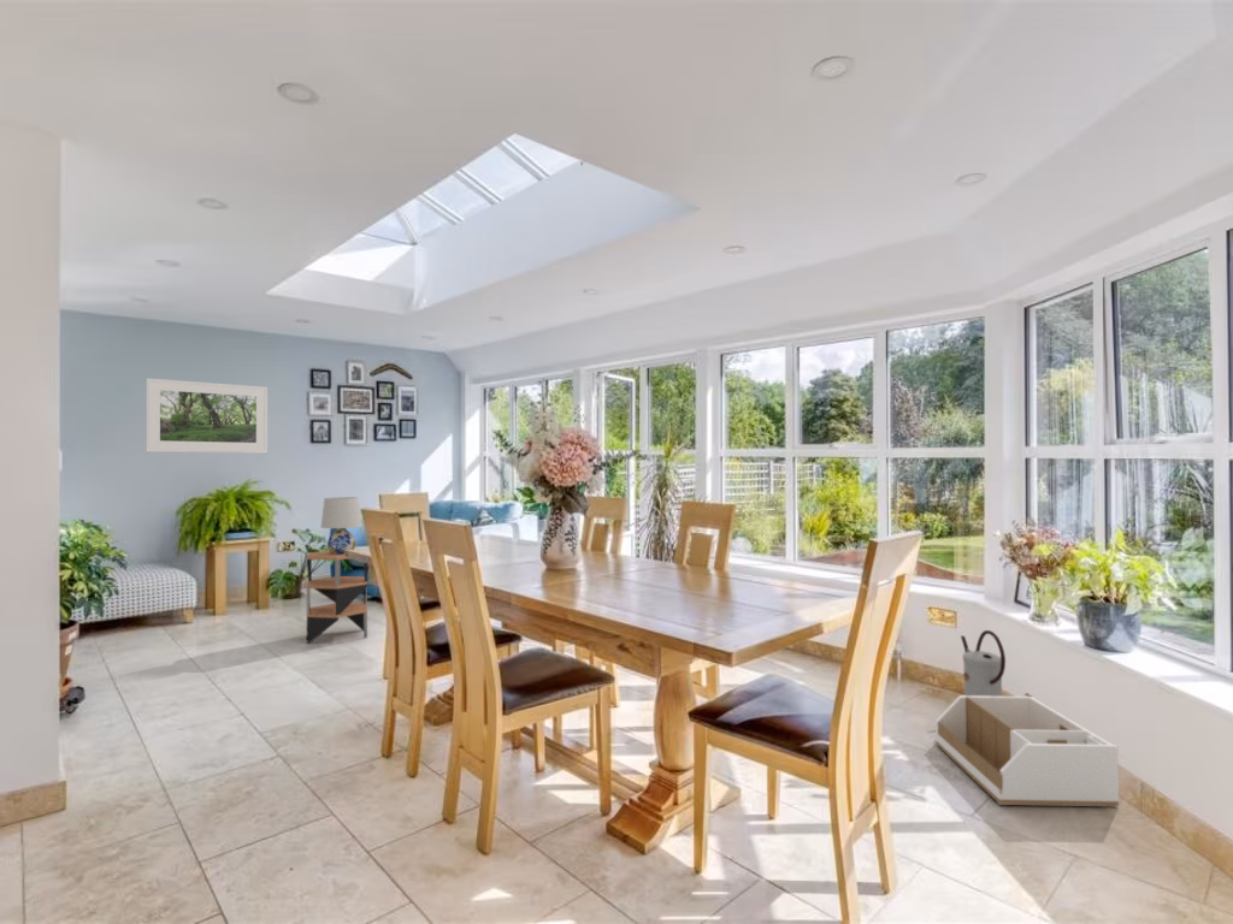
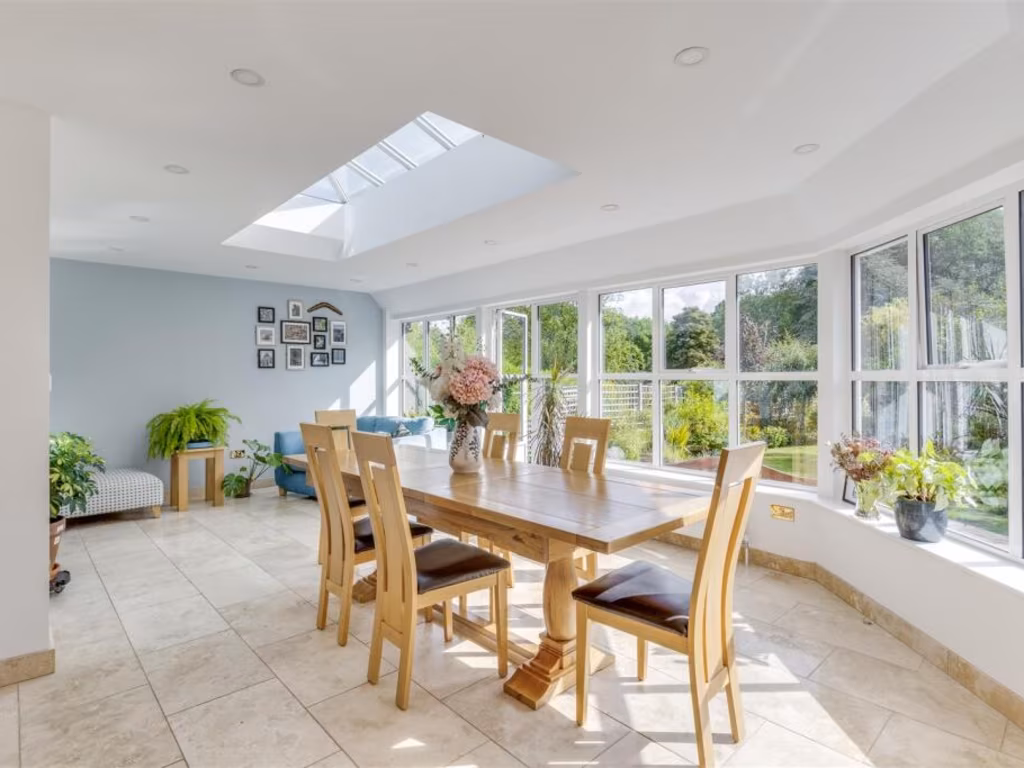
- table lamp [320,496,362,555]
- side table [306,550,368,645]
- storage bin [934,692,1120,807]
- watering can [960,629,1007,697]
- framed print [146,377,269,455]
